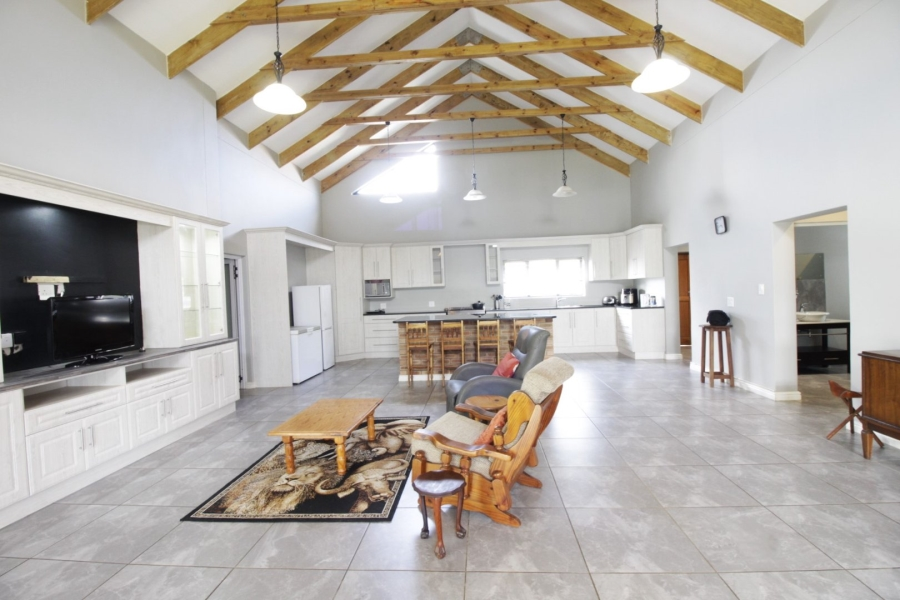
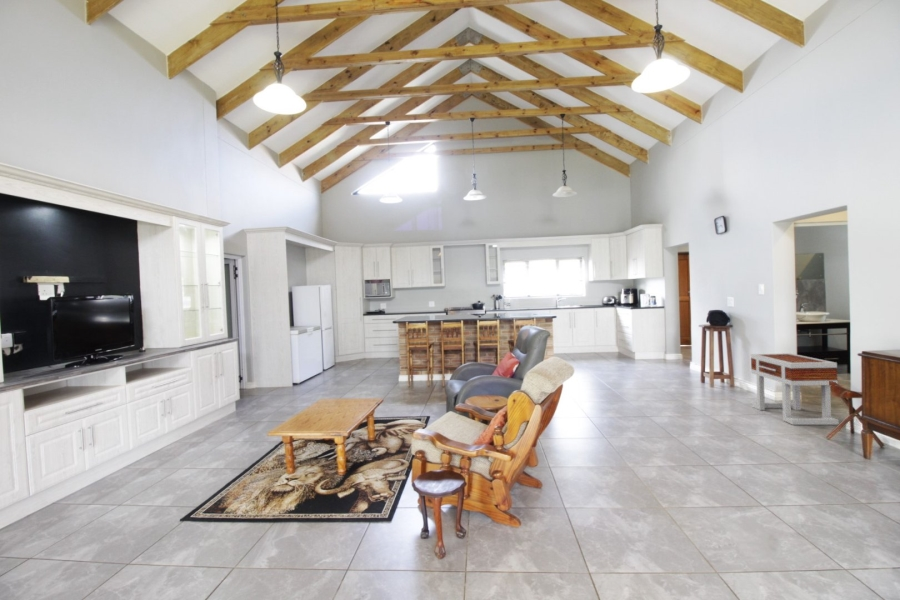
+ side table [750,352,840,426]
